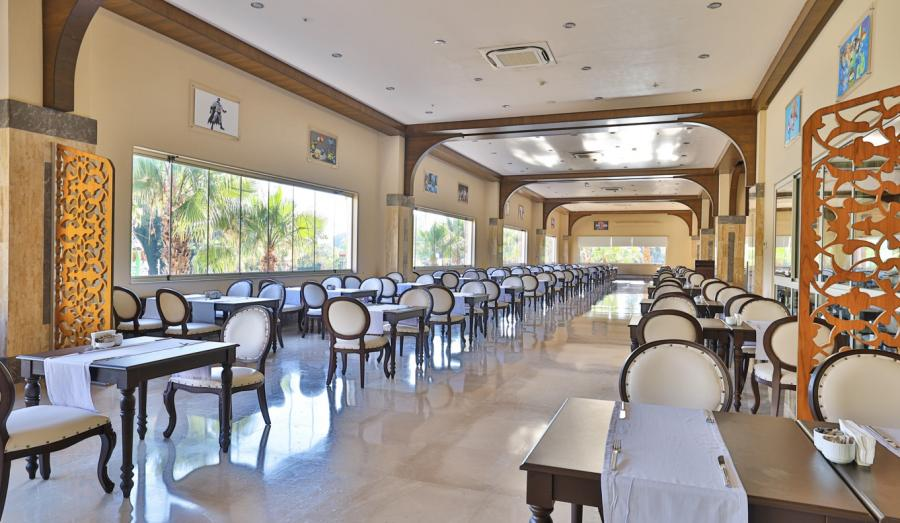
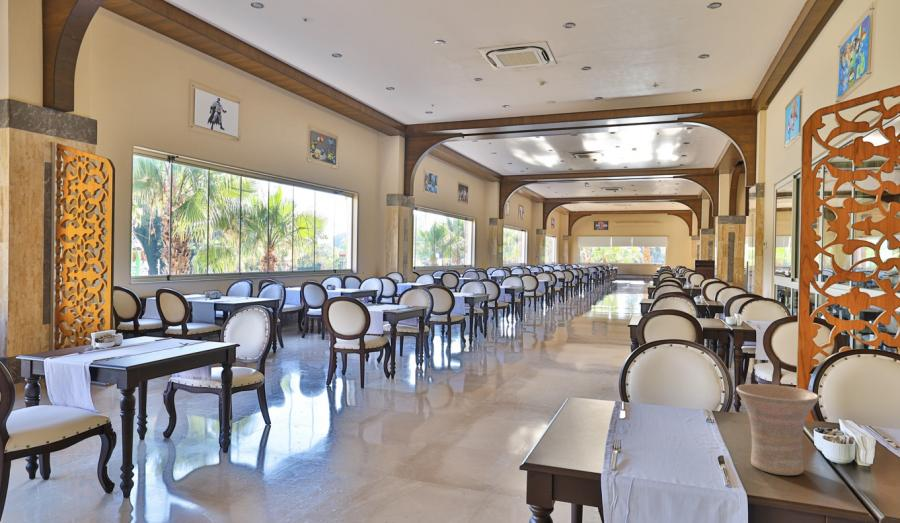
+ vase [735,383,820,476]
